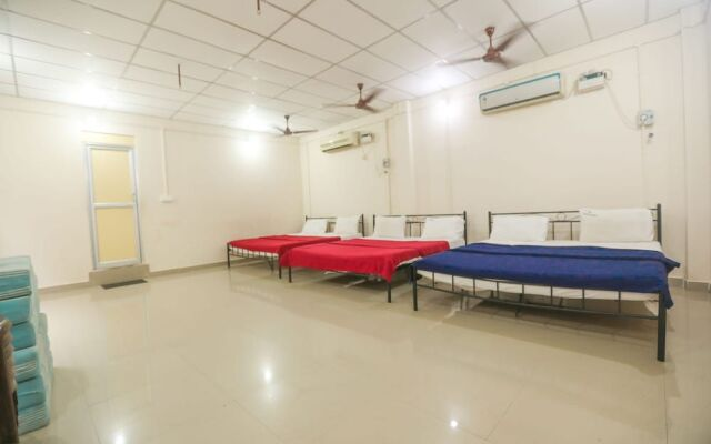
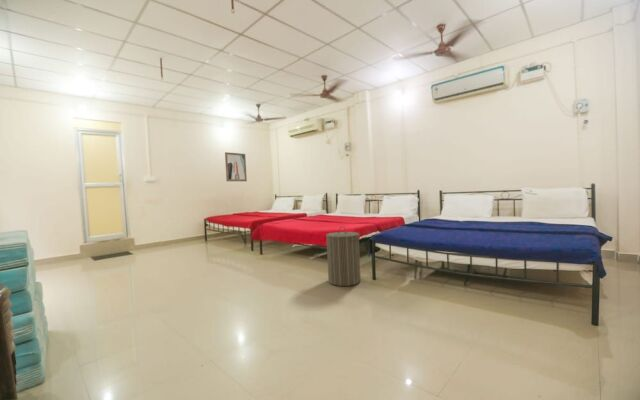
+ wall art [224,151,248,182]
+ laundry hamper [325,225,362,287]
